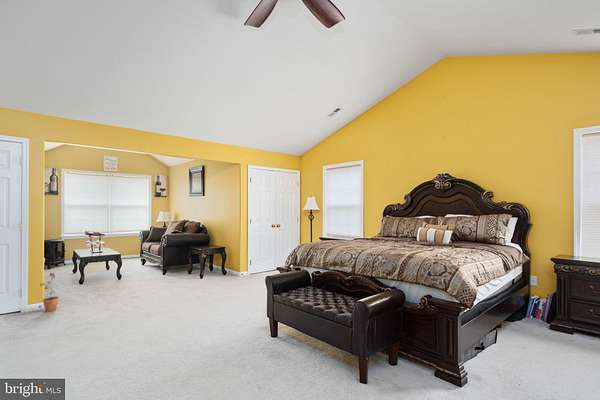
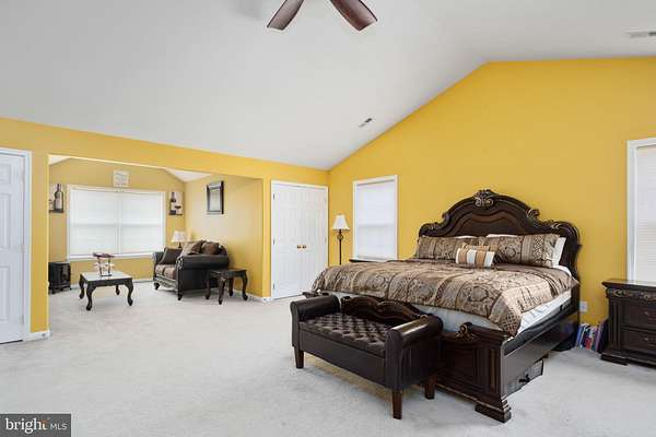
- potted plant [39,272,60,313]
